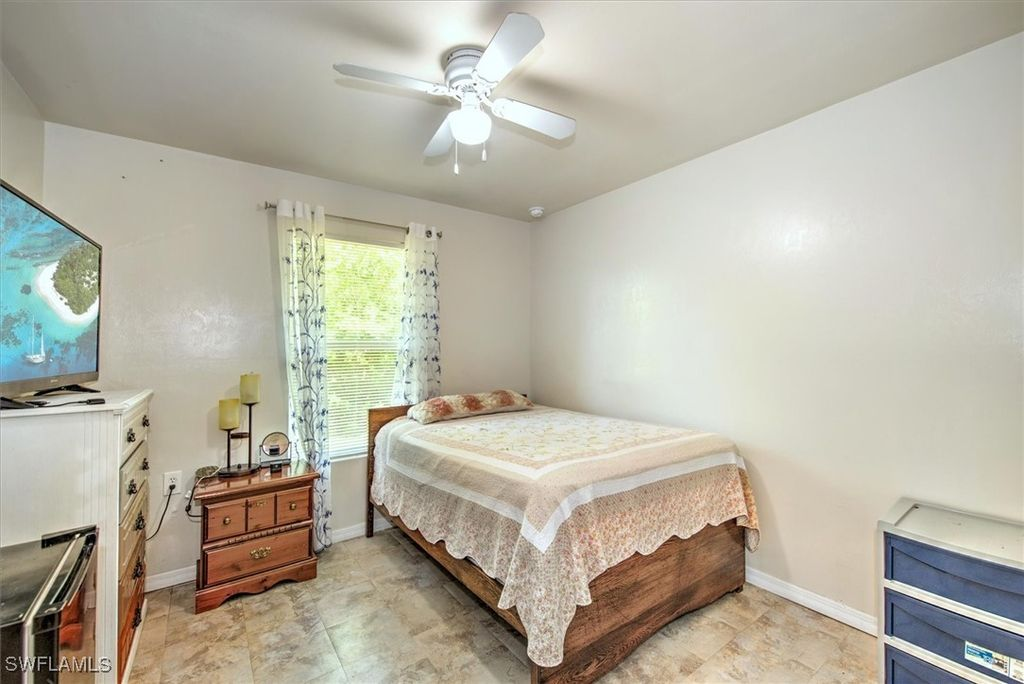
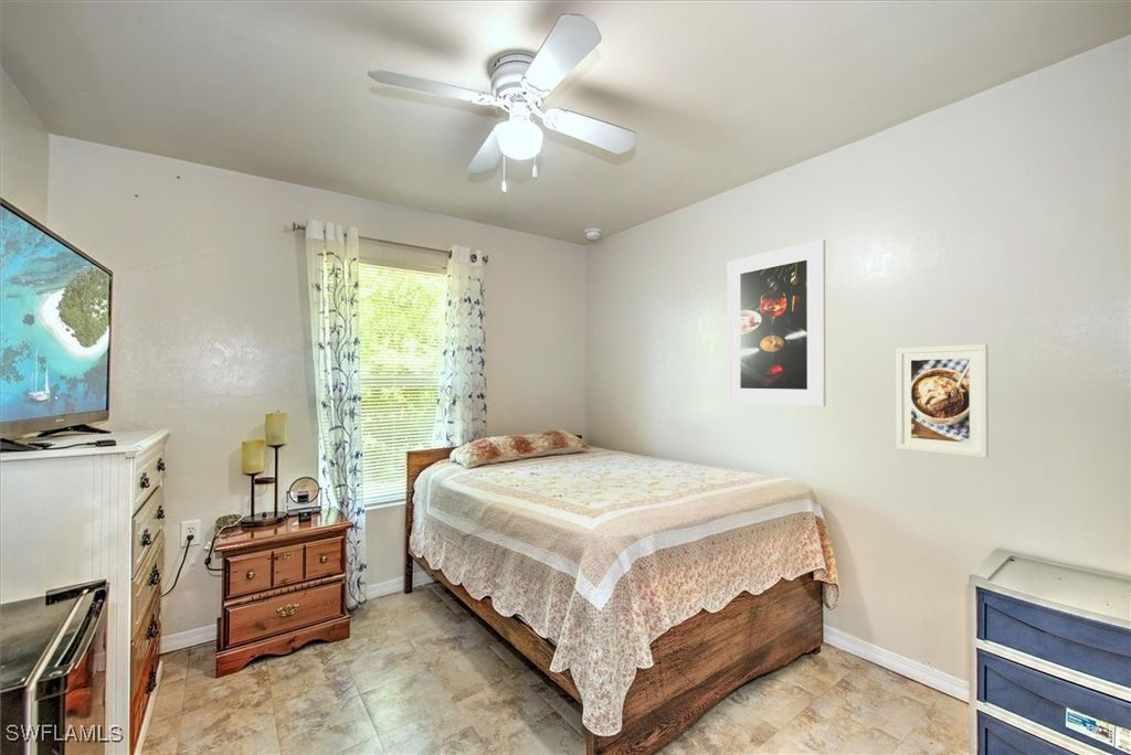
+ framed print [726,238,827,407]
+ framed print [896,343,990,459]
